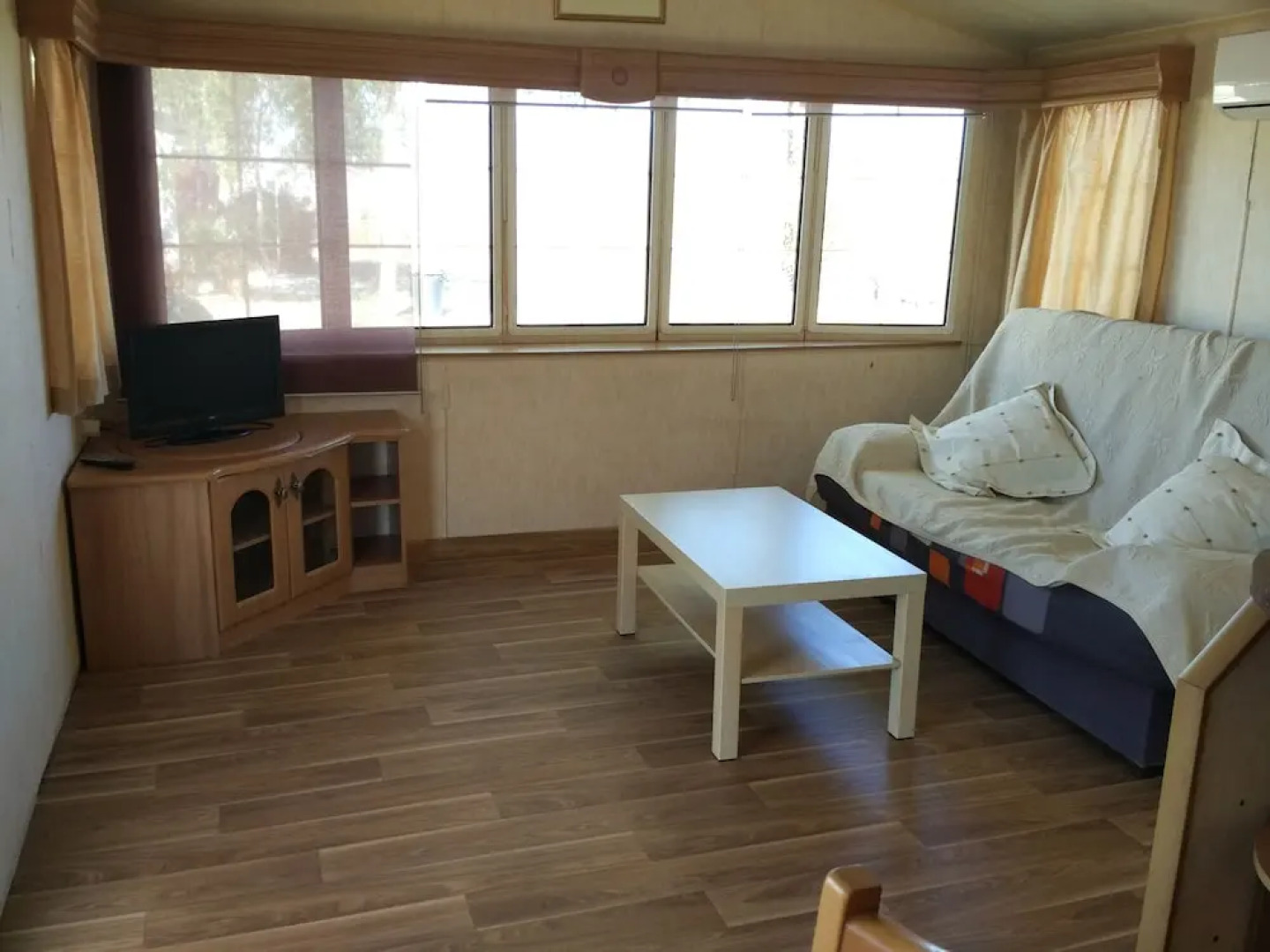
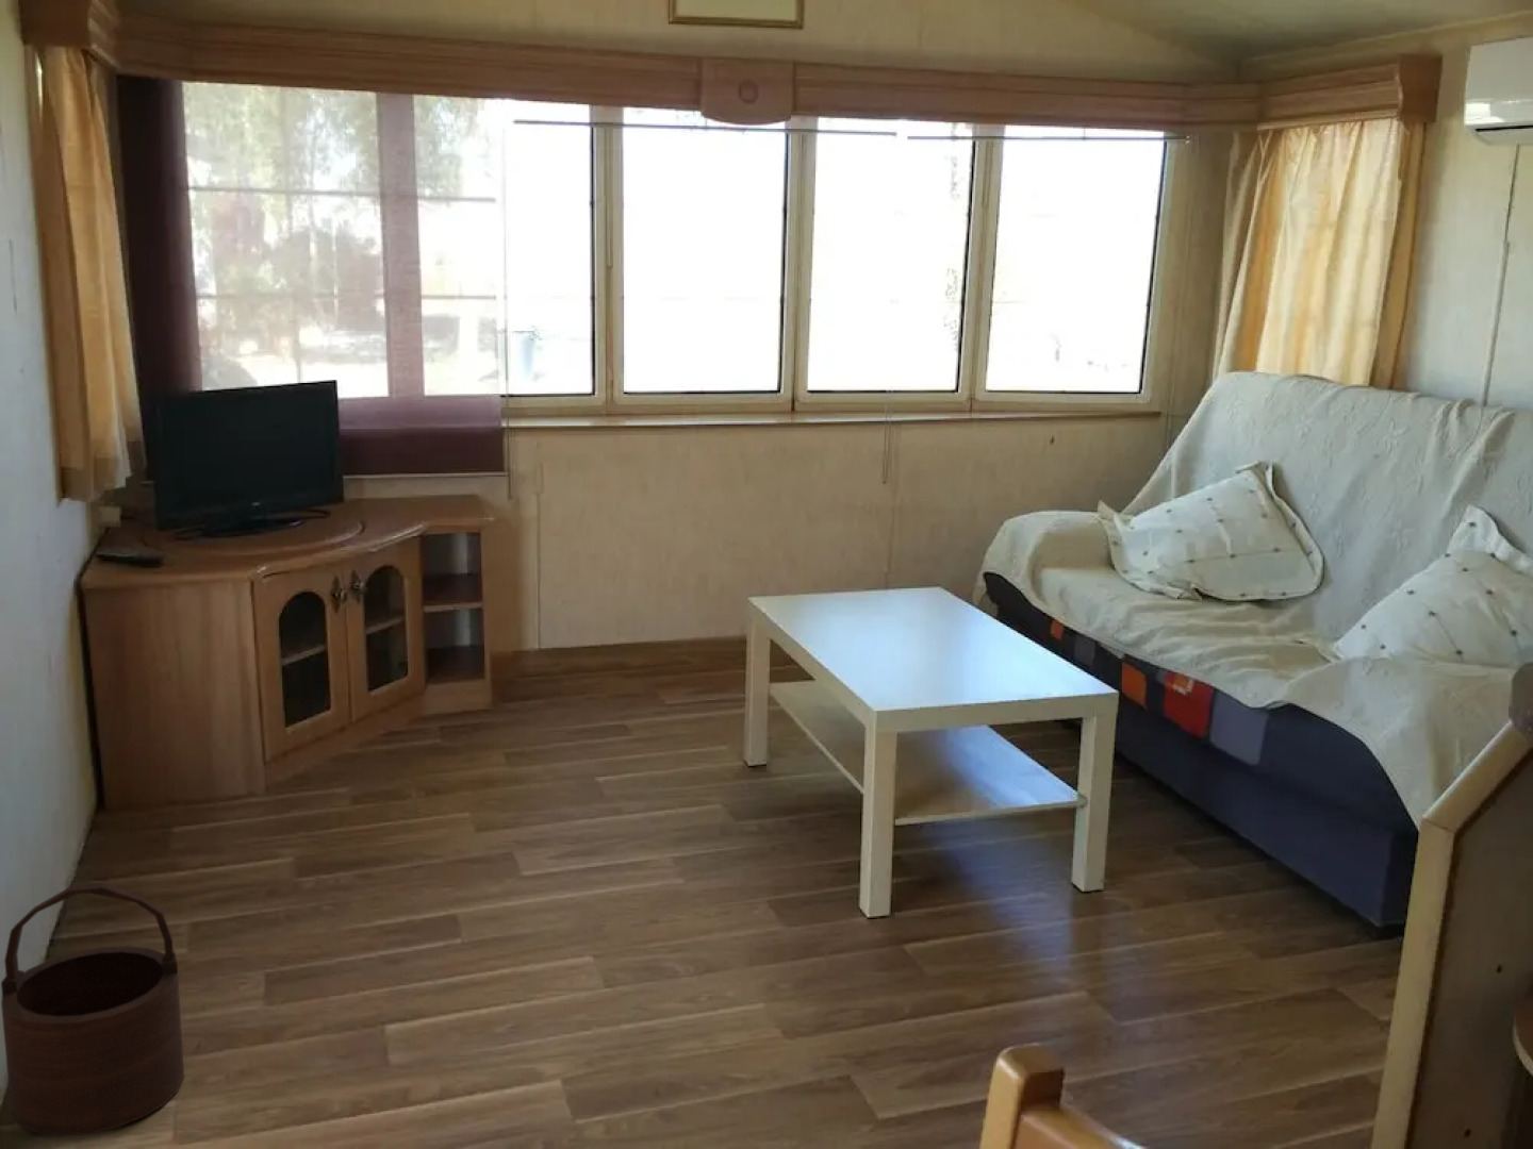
+ wooden bucket [0,881,185,1137]
